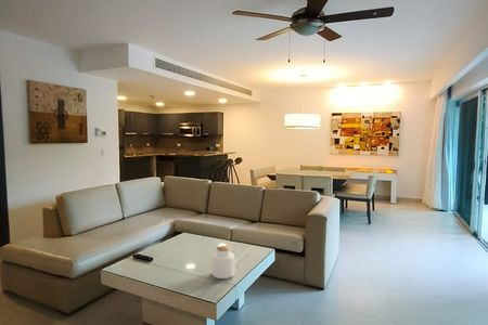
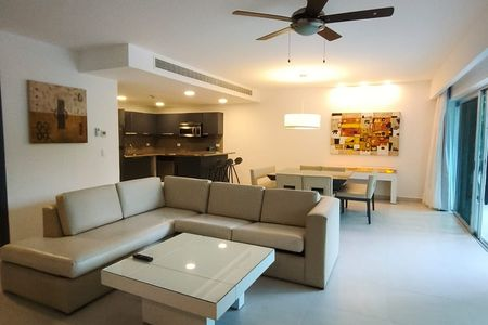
- jar [211,245,235,280]
